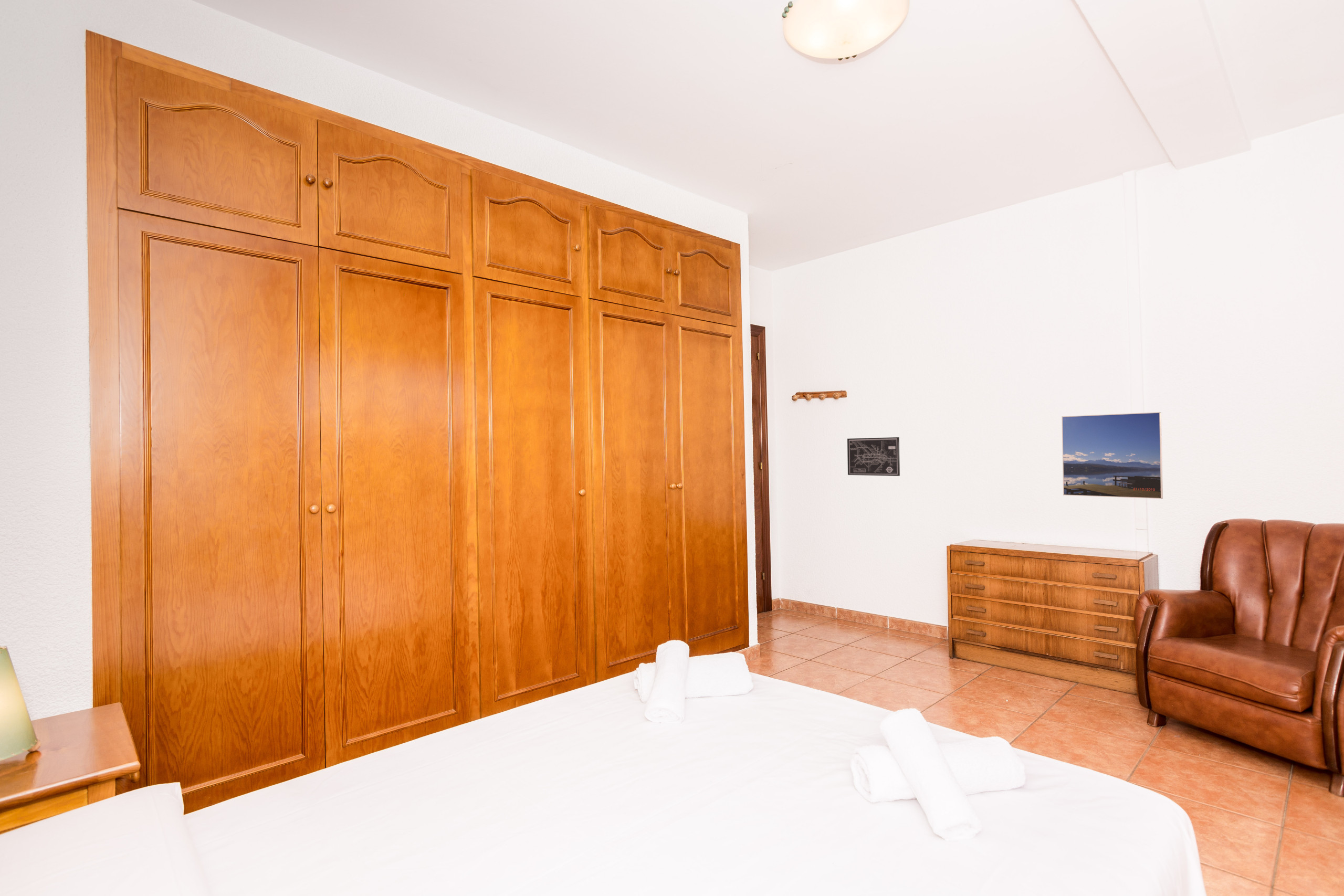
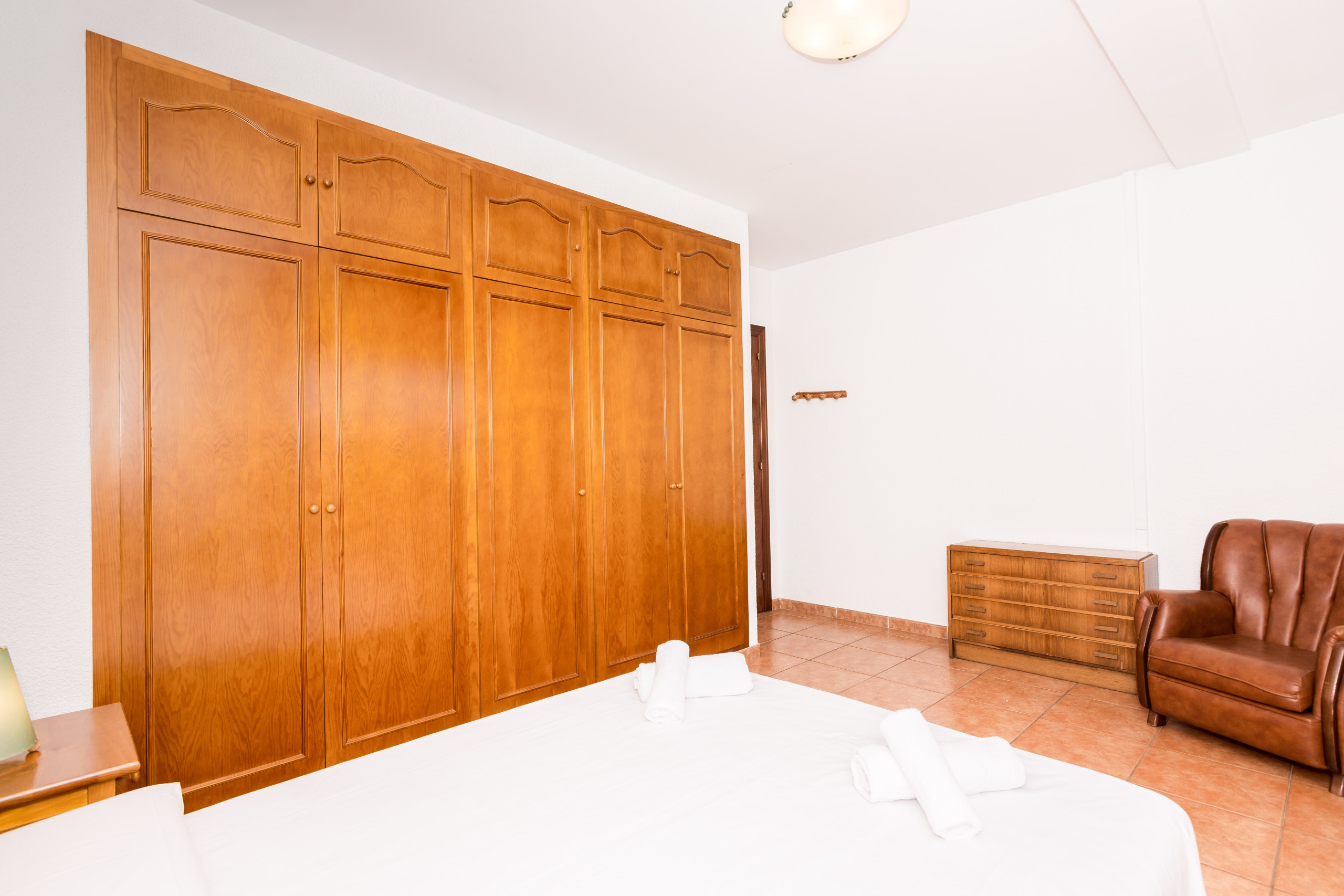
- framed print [1061,412,1163,499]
- wall art [847,437,900,477]
